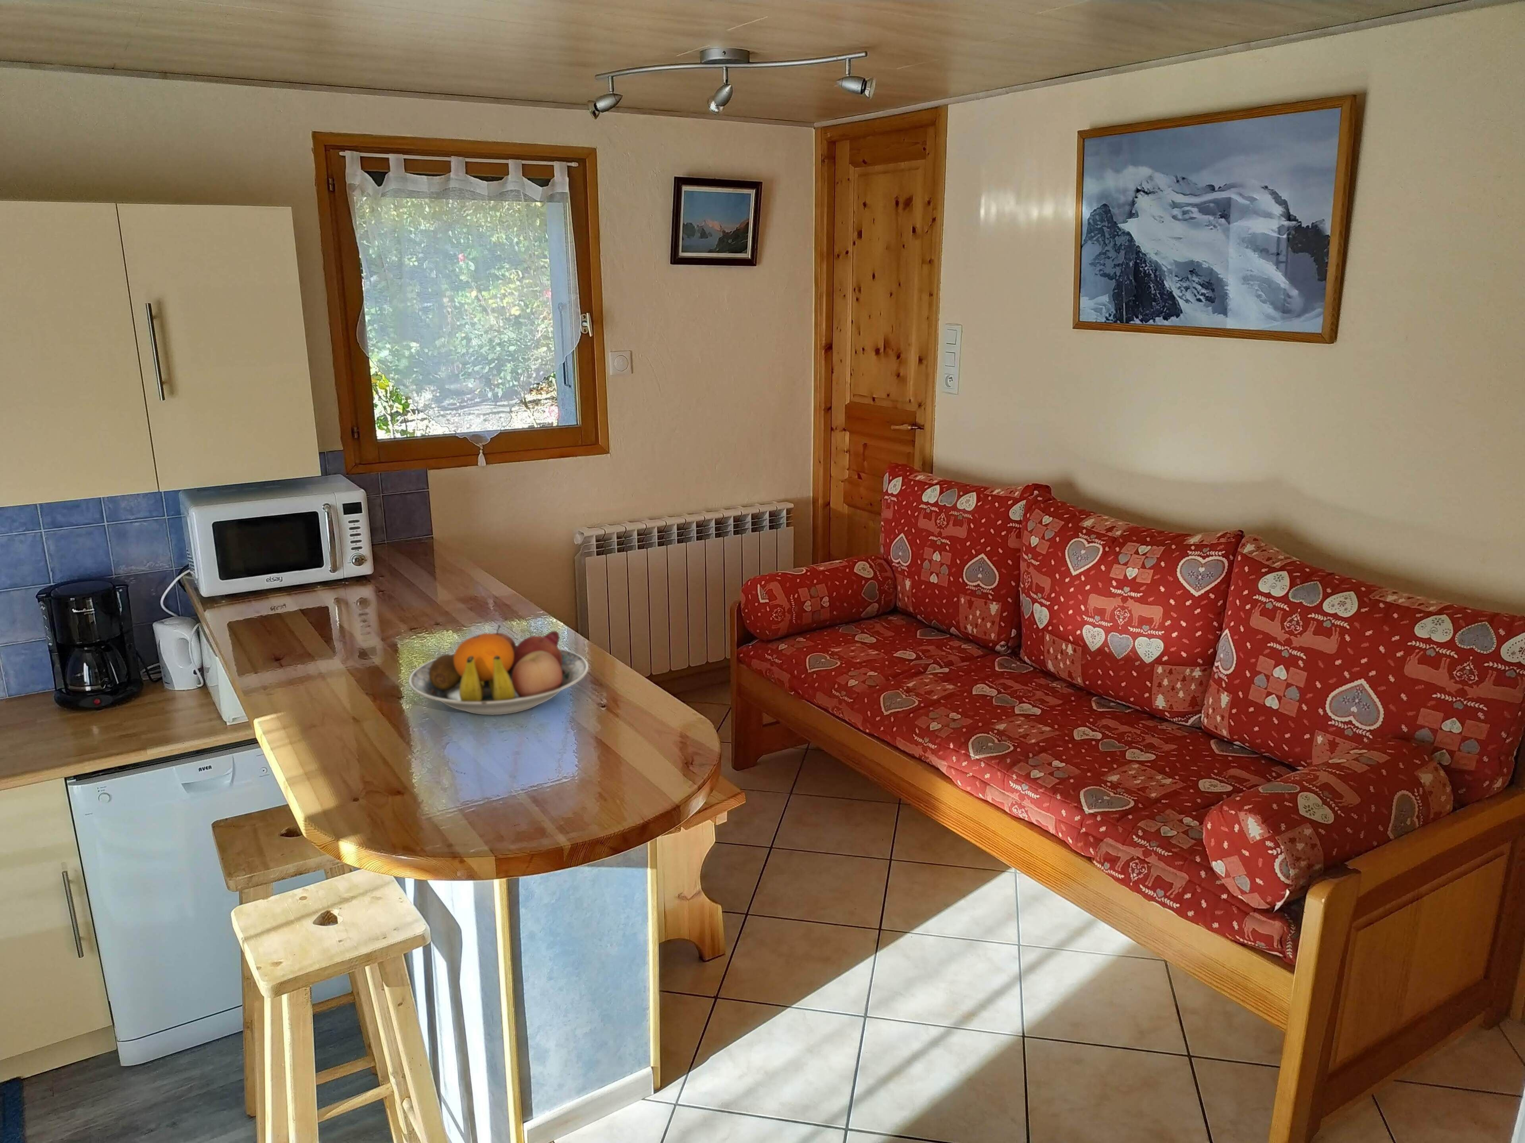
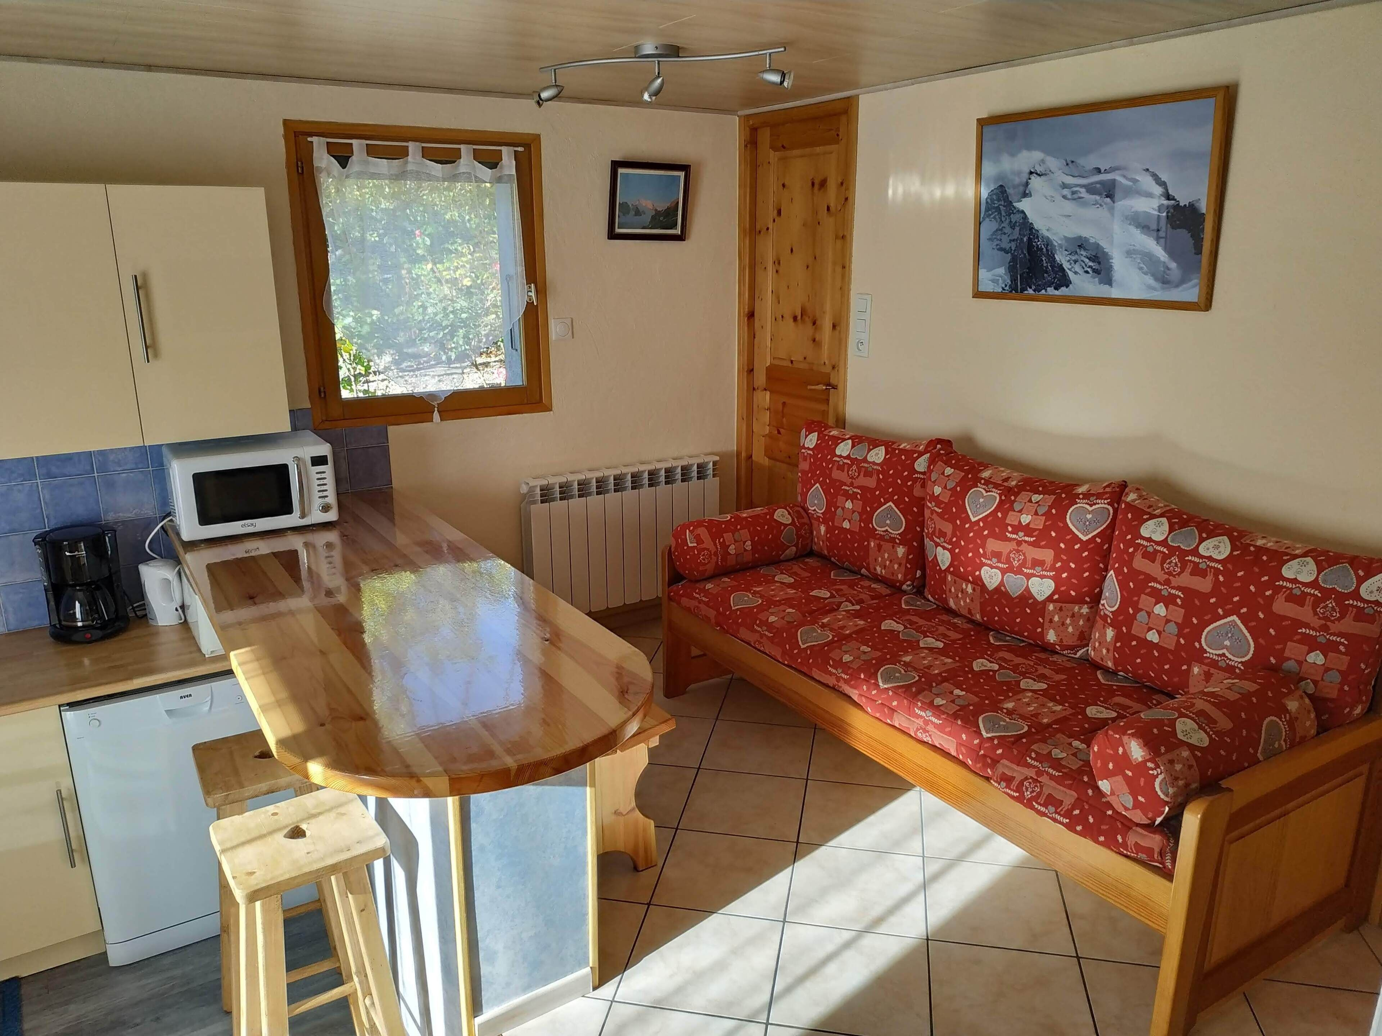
- fruit bowl [408,624,588,716]
